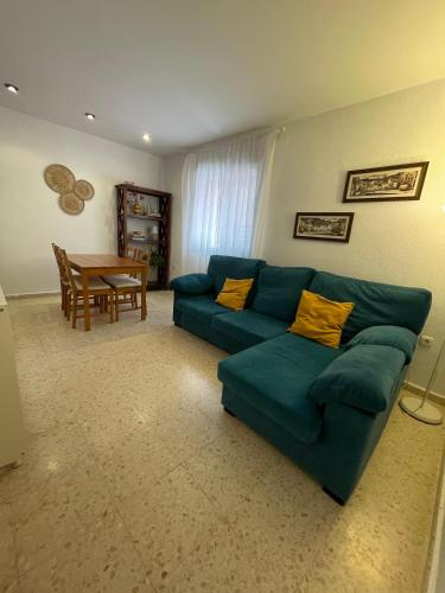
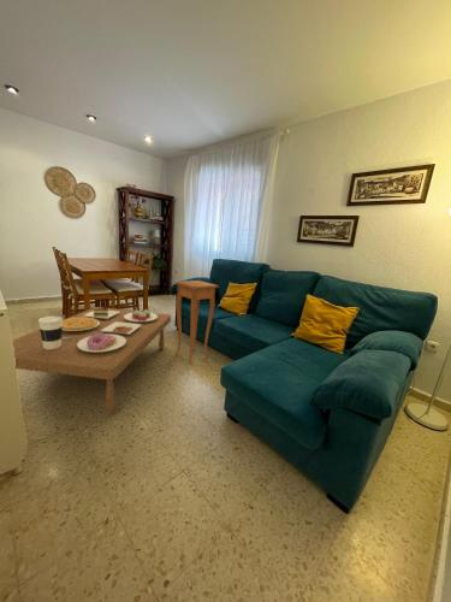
+ side table [174,279,219,365]
+ coffee table [12,306,172,417]
